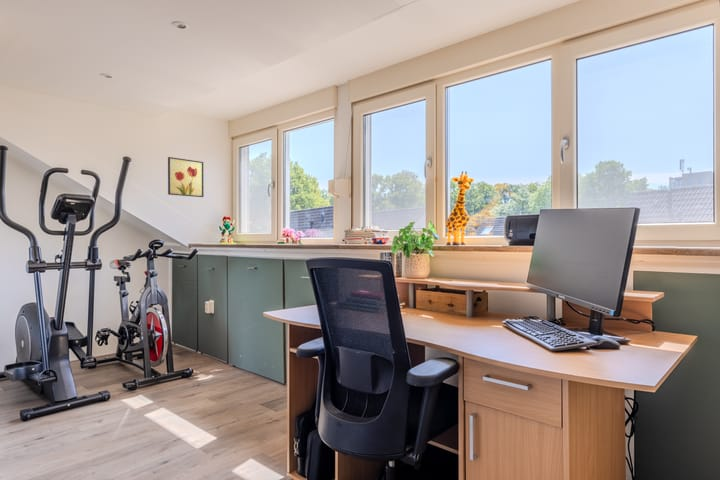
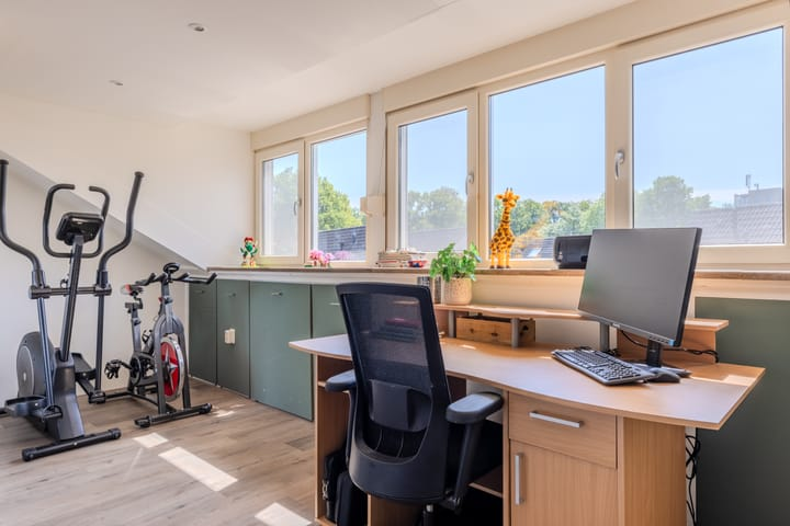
- wall art [167,156,205,198]
